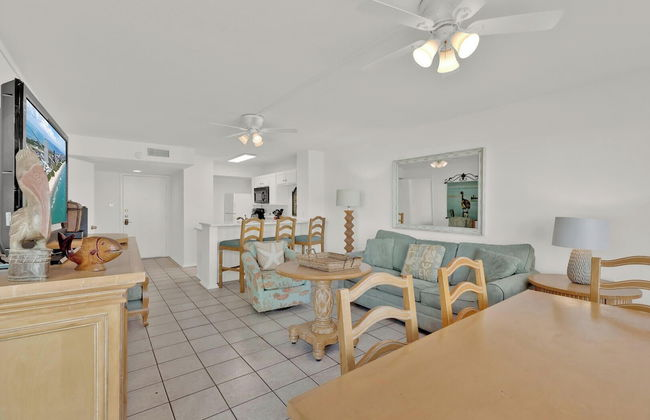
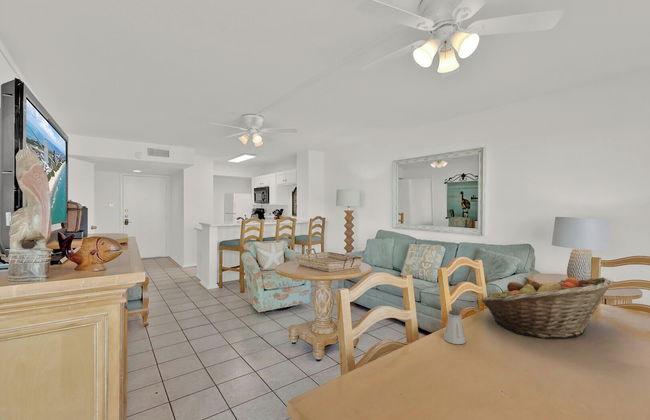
+ fruit basket [480,276,614,339]
+ saltshaker [443,309,467,345]
